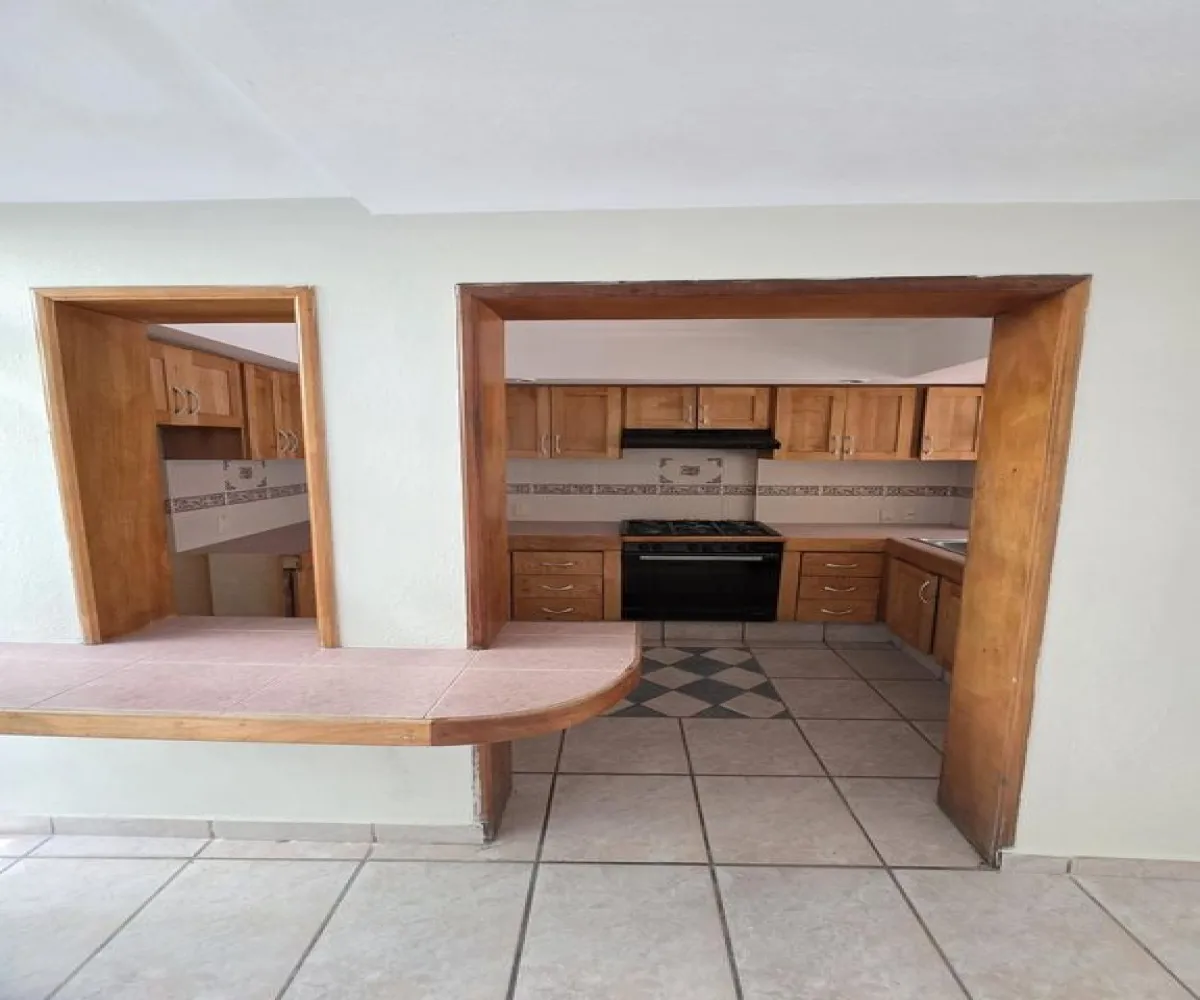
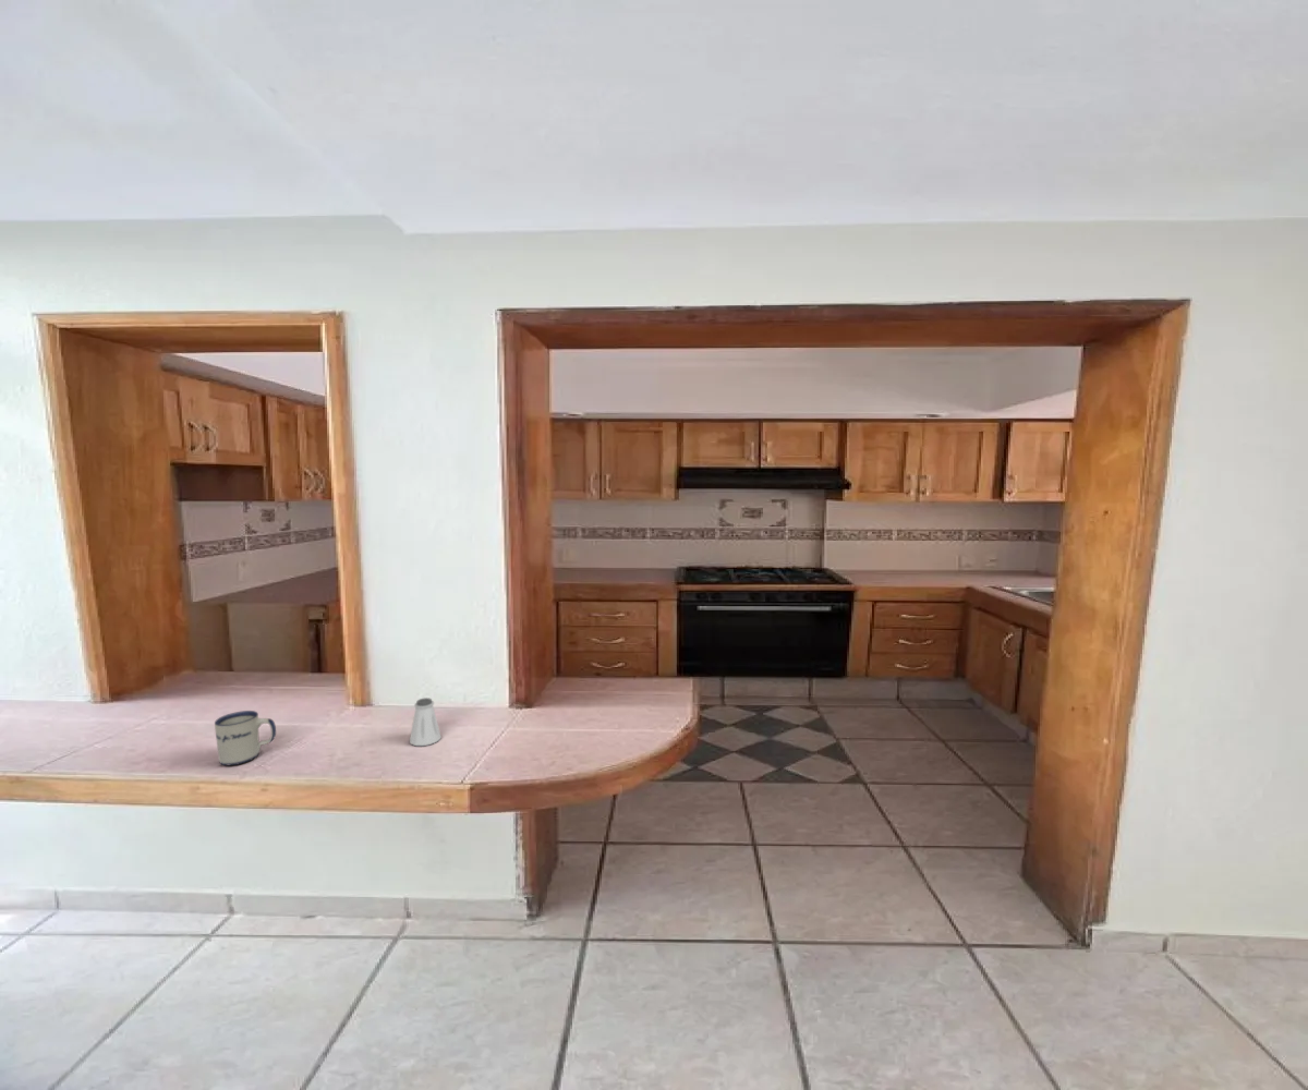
+ saltshaker [409,697,443,747]
+ mug [214,710,277,766]
